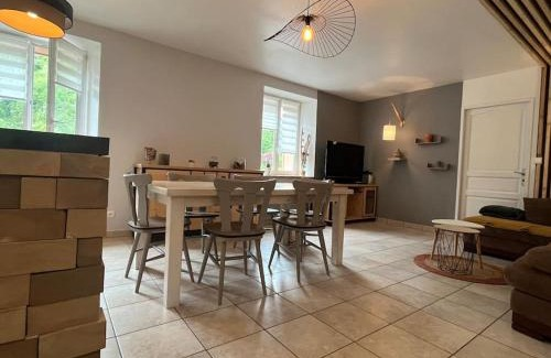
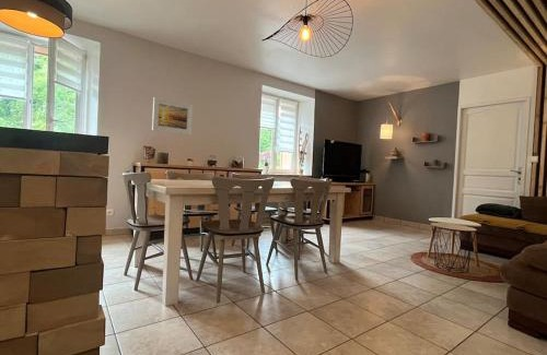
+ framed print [151,96,194,135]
